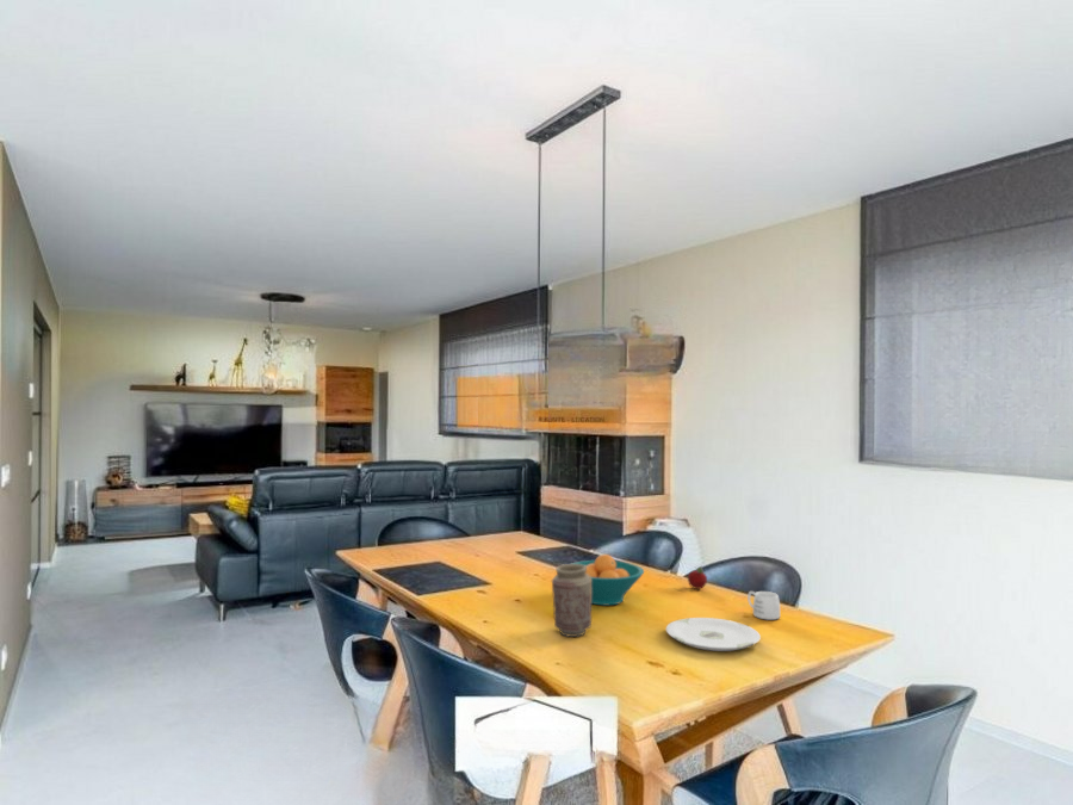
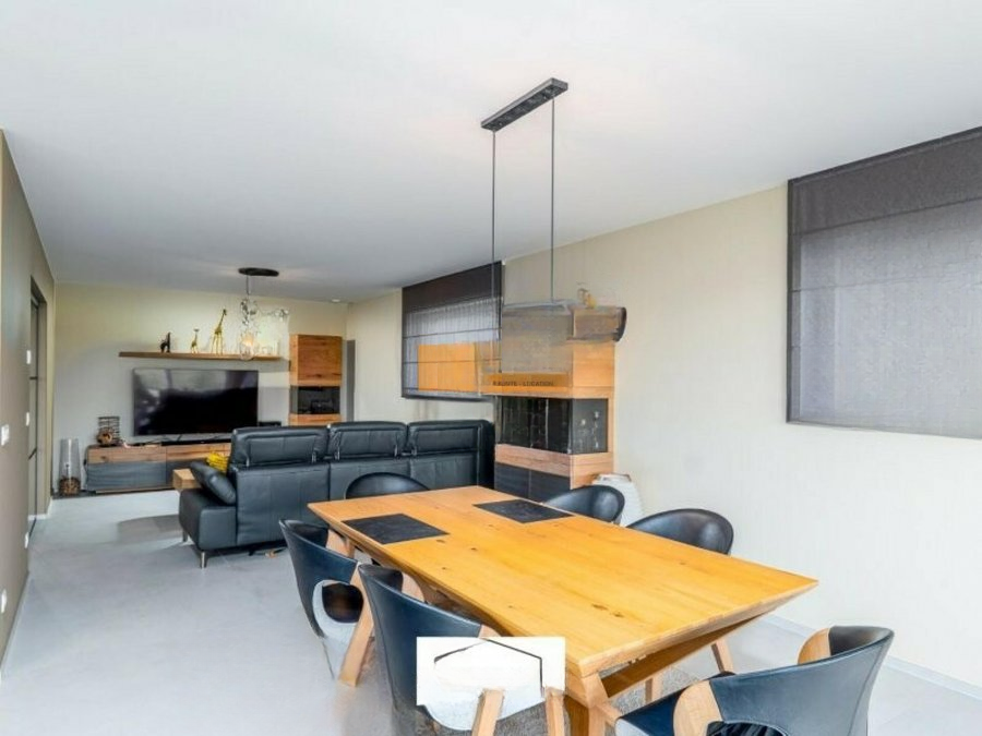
- mug [746,590,781,621]
- fruit [687,565,708,590]
- fruit bowl [570,553,645,607]
- vase [551,563,593,638]
- plate [665,617,762,652]
